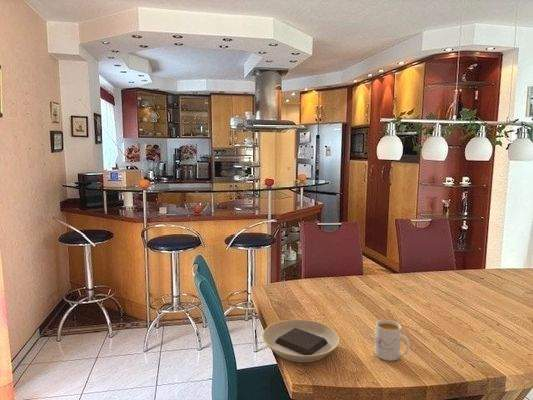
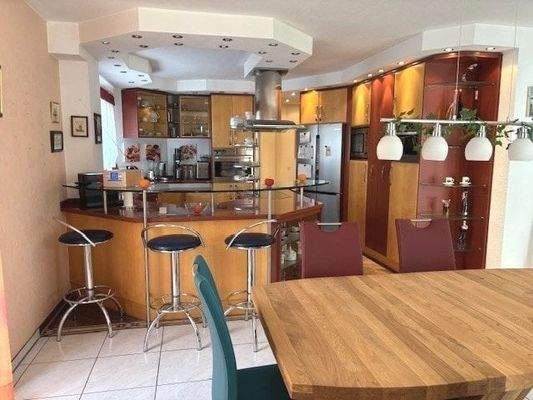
- mug [374,319,410,362]
- plate [262,319,341,363]
